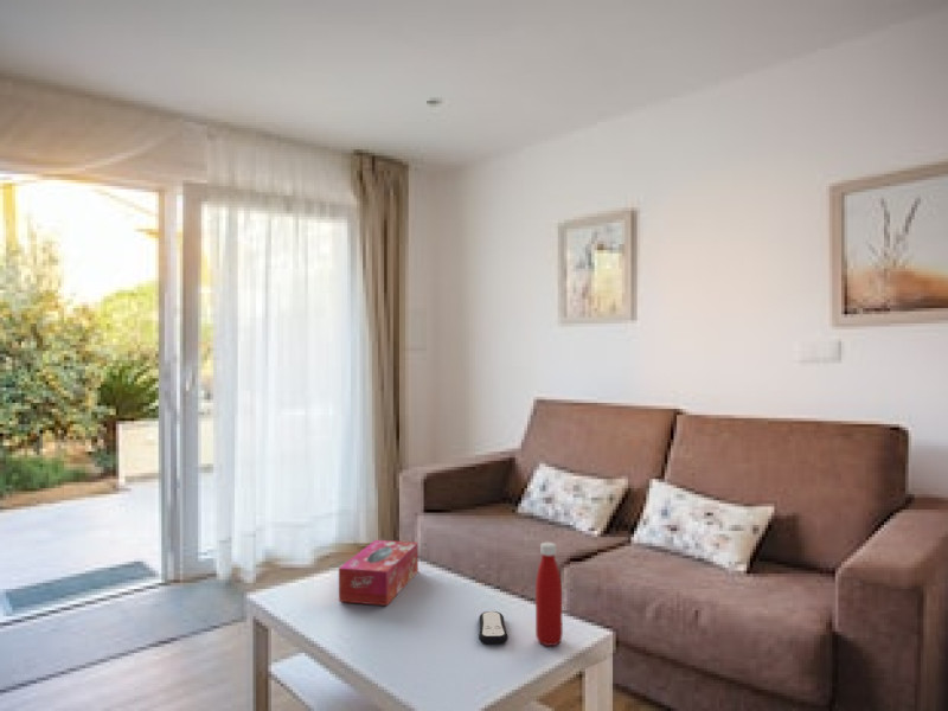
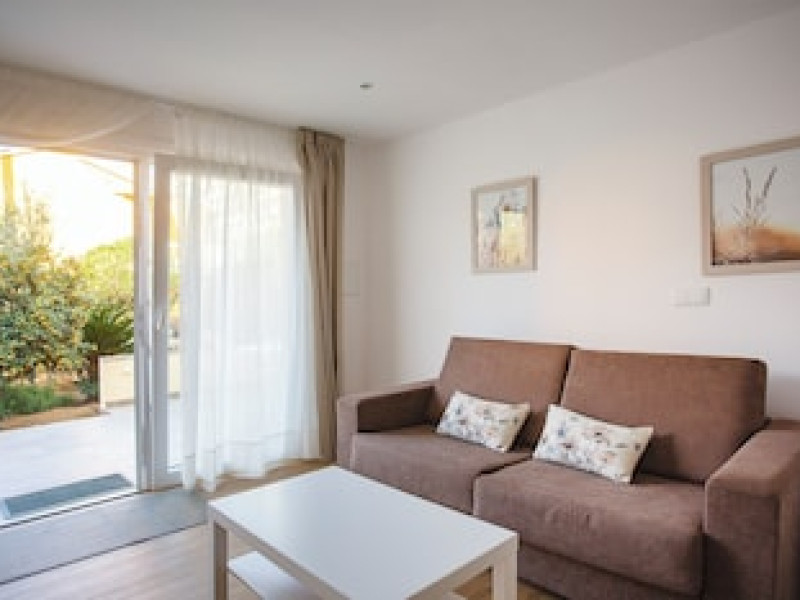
- bottle [534,542,564,647]
- remote control [478,610,510,645]
- tissue box [338,539,419,607]
